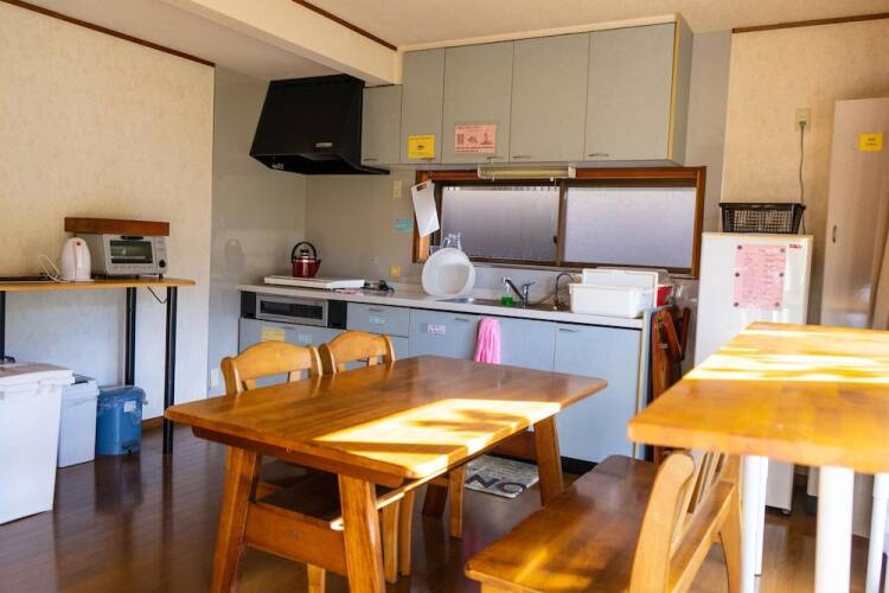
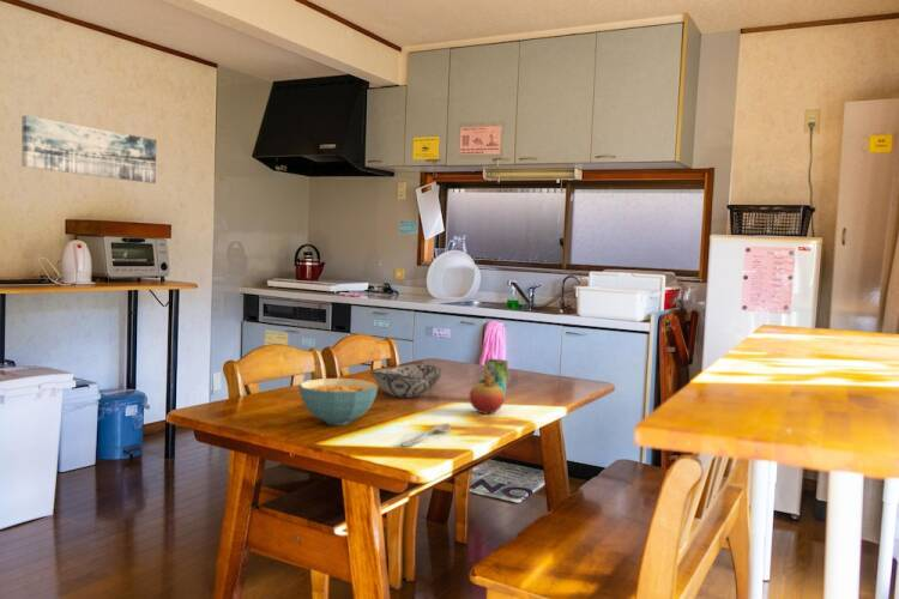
+ wall art [20,114,157,184]
+ cup [483,358,509,395]
+ spoon [400,423,452,448]
+ decorative bowl [369,363,444,399]
+ cereal bowl [298,377,379,426]
+ fruit [469,377,506,415]
